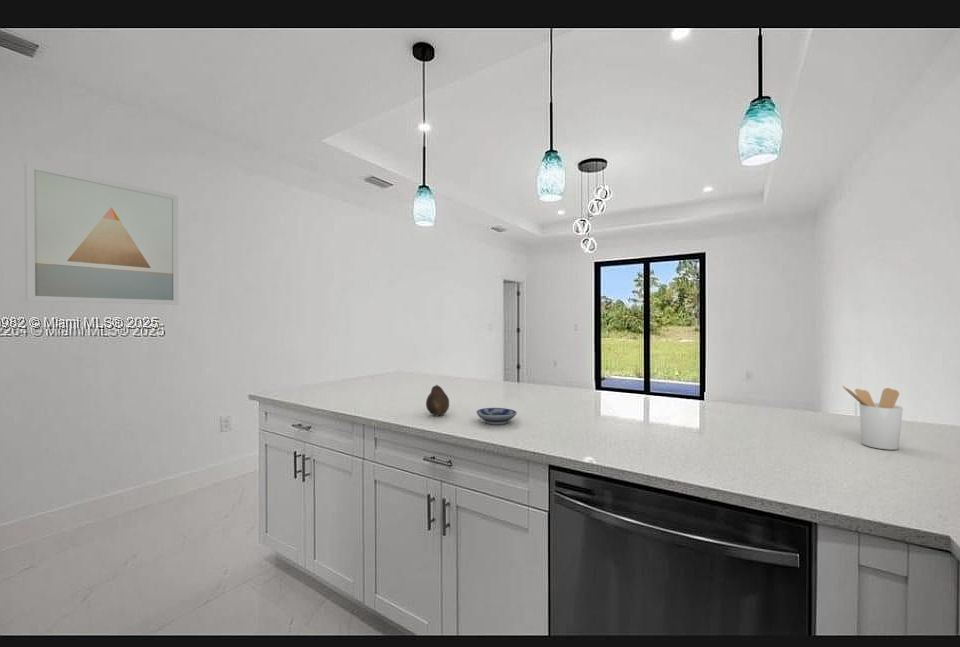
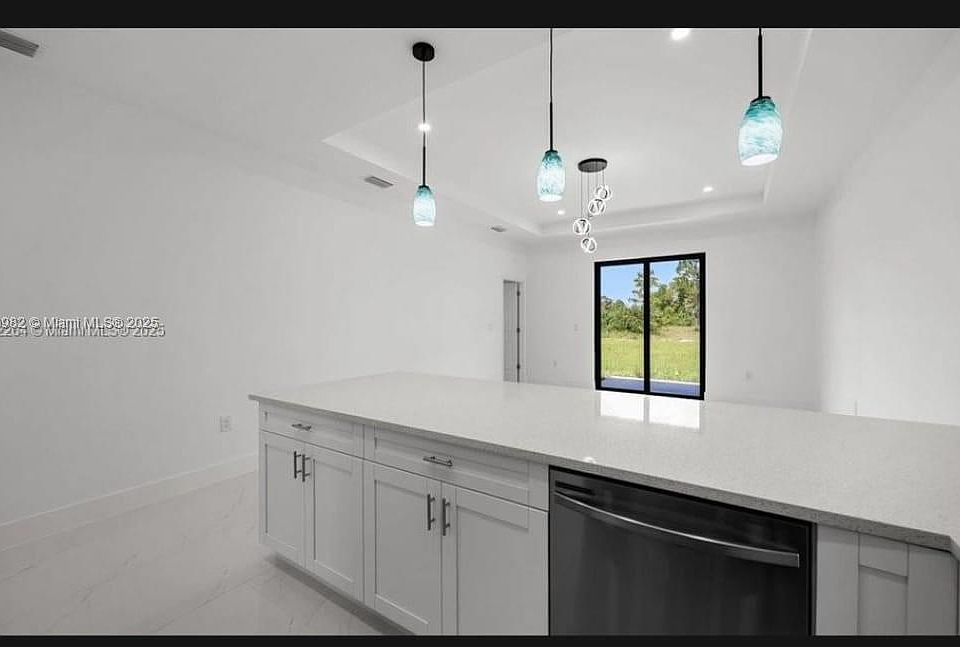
- bowl [476,407,518,425]
- fruit [425,384,450,416]
- utensil holder [842,385,904,451]
- wall art [23,162,179,306]
